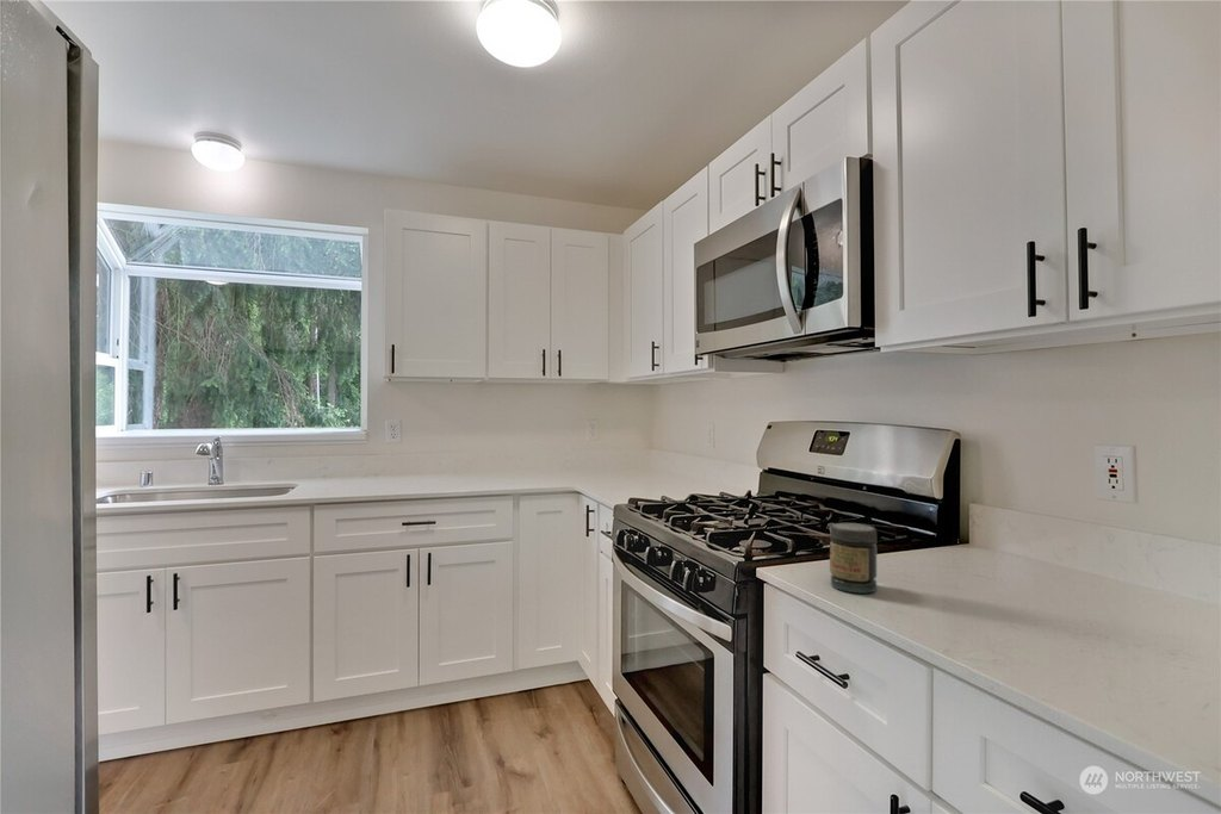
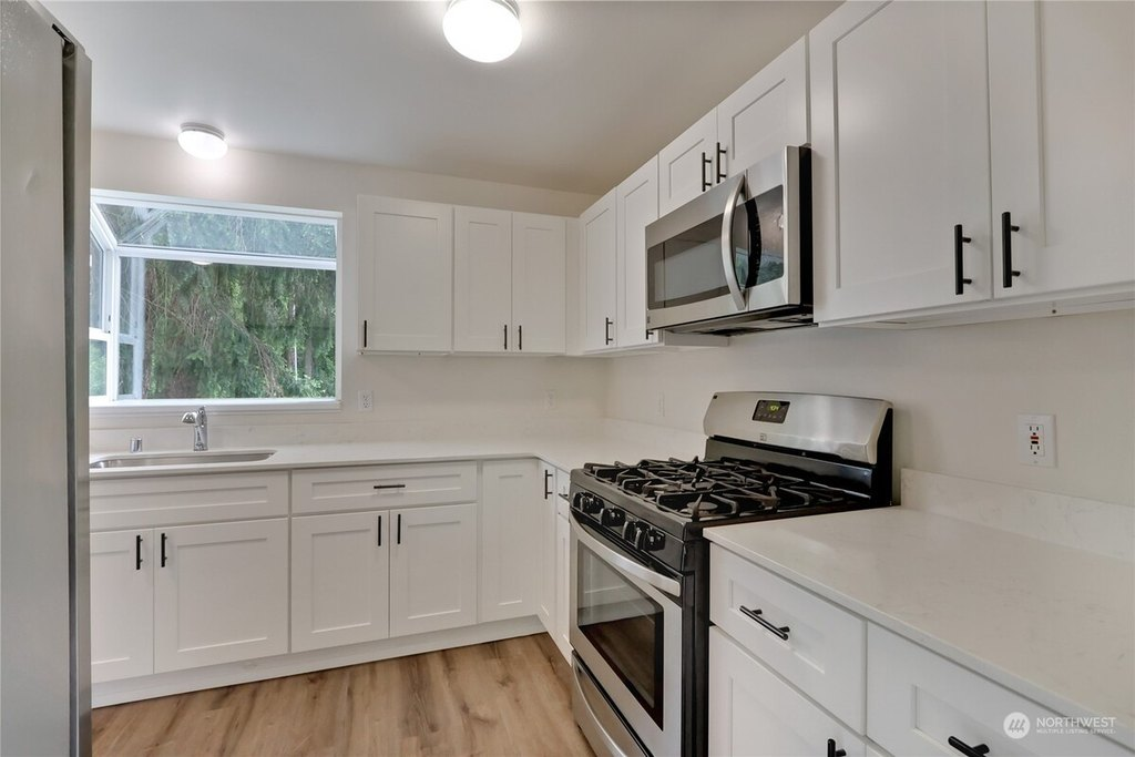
- jar [829,522,878,595]
